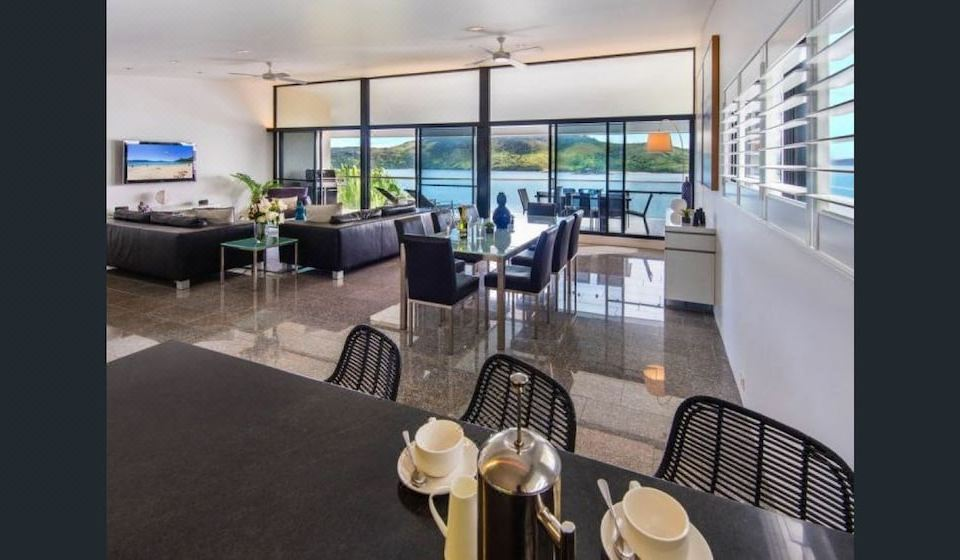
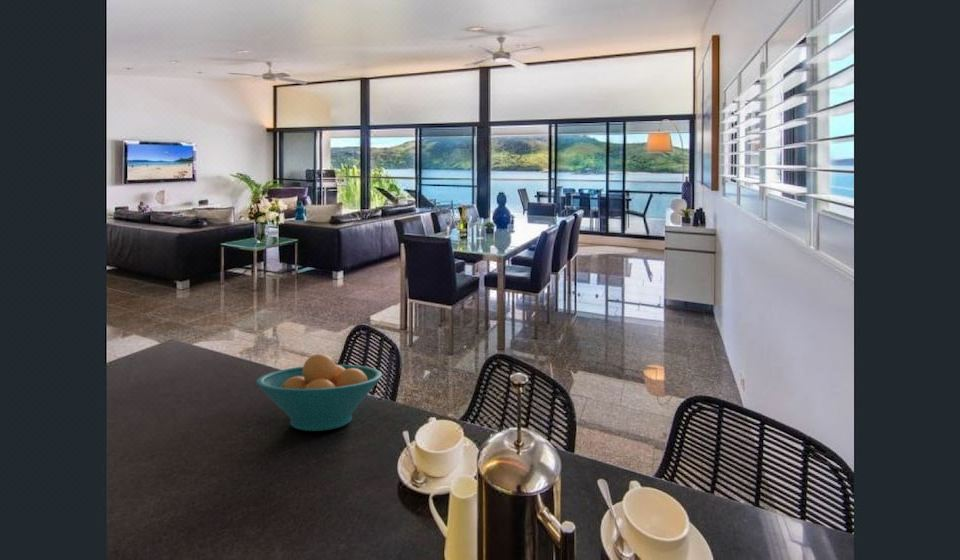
+ fruit bowl [255,353,383,432]
